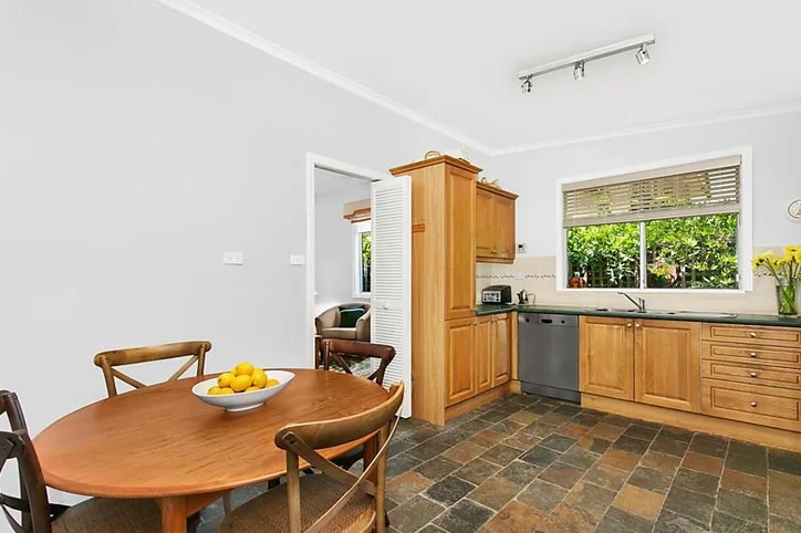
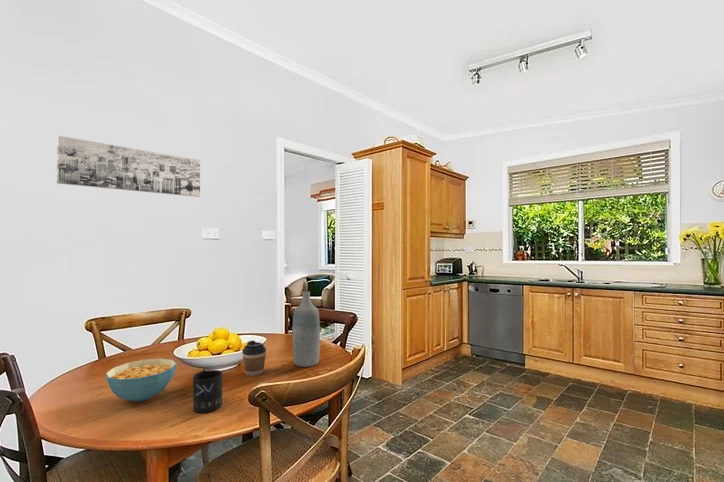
+ cereal bowl [105,358,178,403]
+ mug [192,369,223,414]
+ coffee cup [241,339,267,377]
+ wall art [56,135,201,198]
+ bottle [292,291,321,368]
